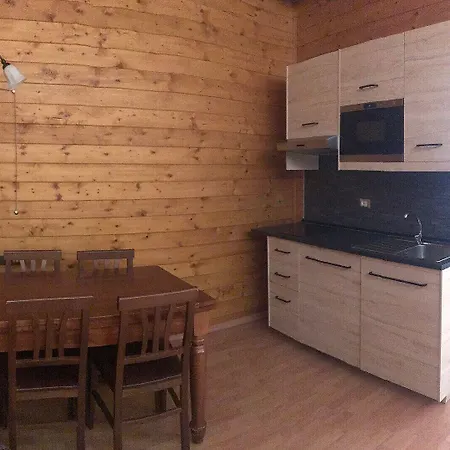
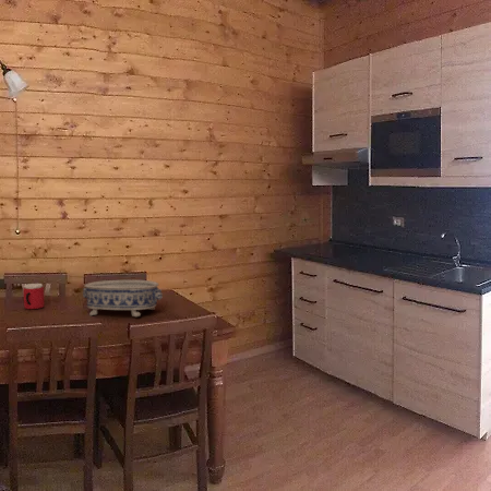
+ decorative bowl [82,279,164,318]
+ mug [22,283,45,310]
